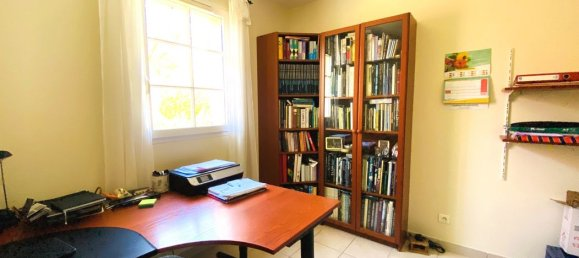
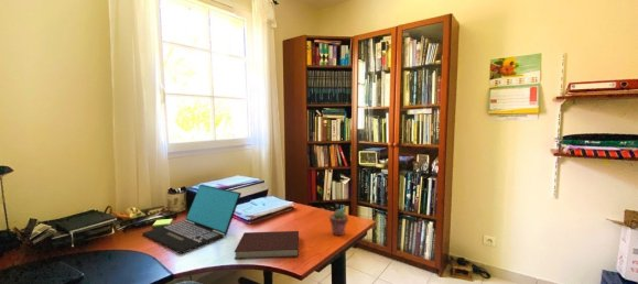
+ notebook [234,230,300,260]
+ laptop [141,184,242,255]
+ potted succulent [328,208,349,237]
